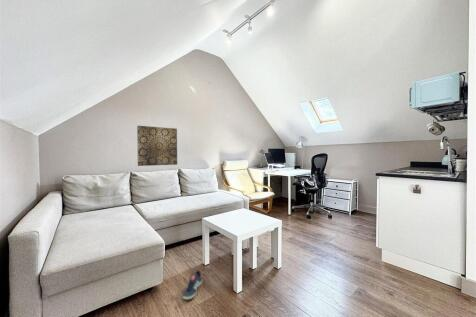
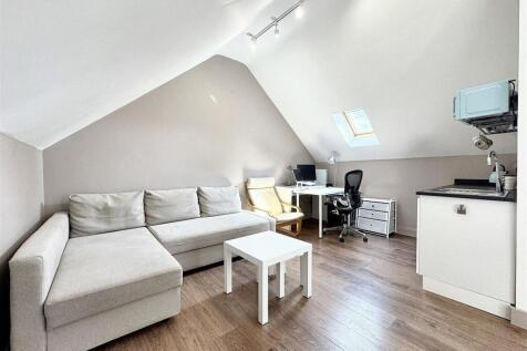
- sneaker [182,269,203,300]
- wall art [136,125,178,167]
